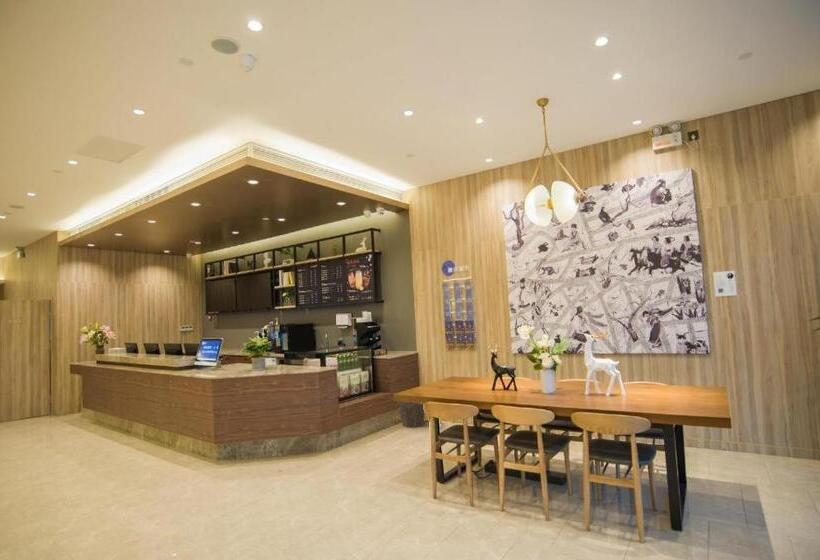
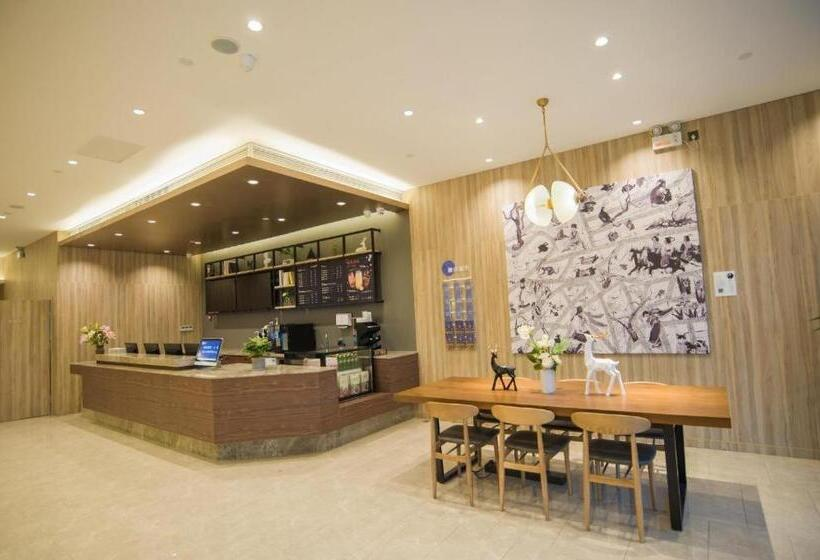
- waste bin [398,402,426,428]
